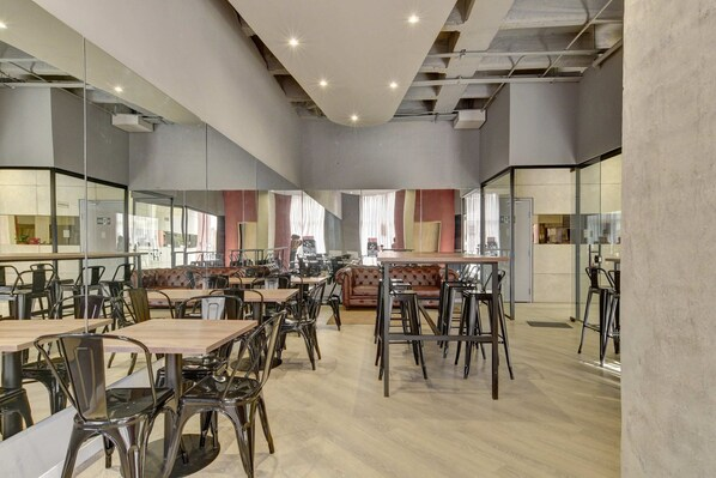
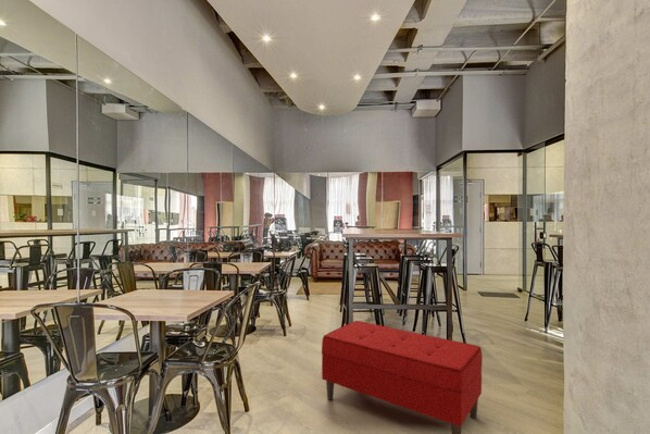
+ bench [321,320,484,434]
